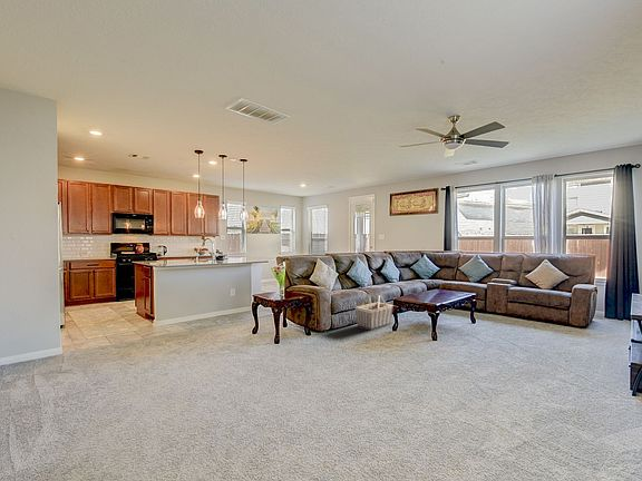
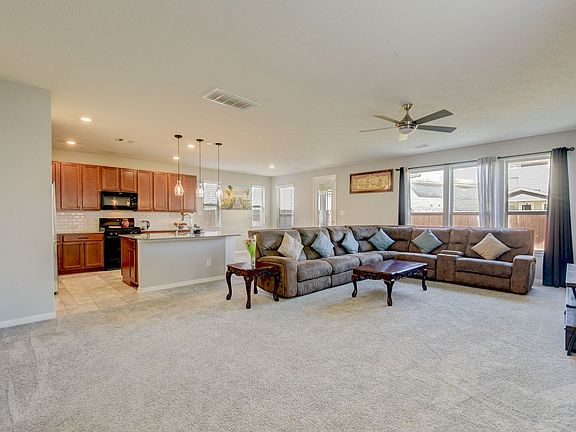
- basket [354,292,395,331]
